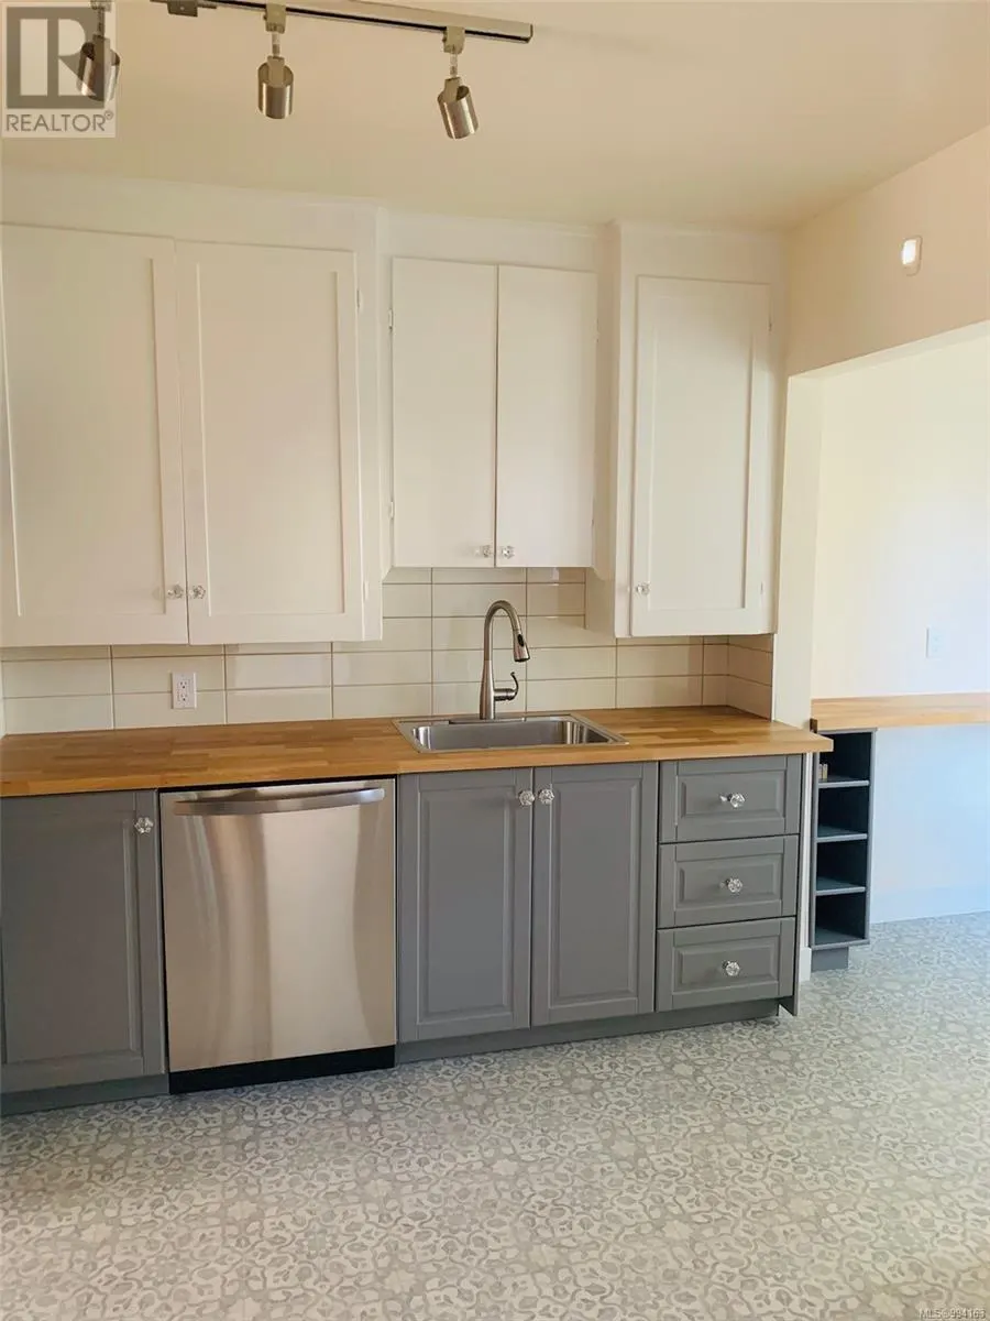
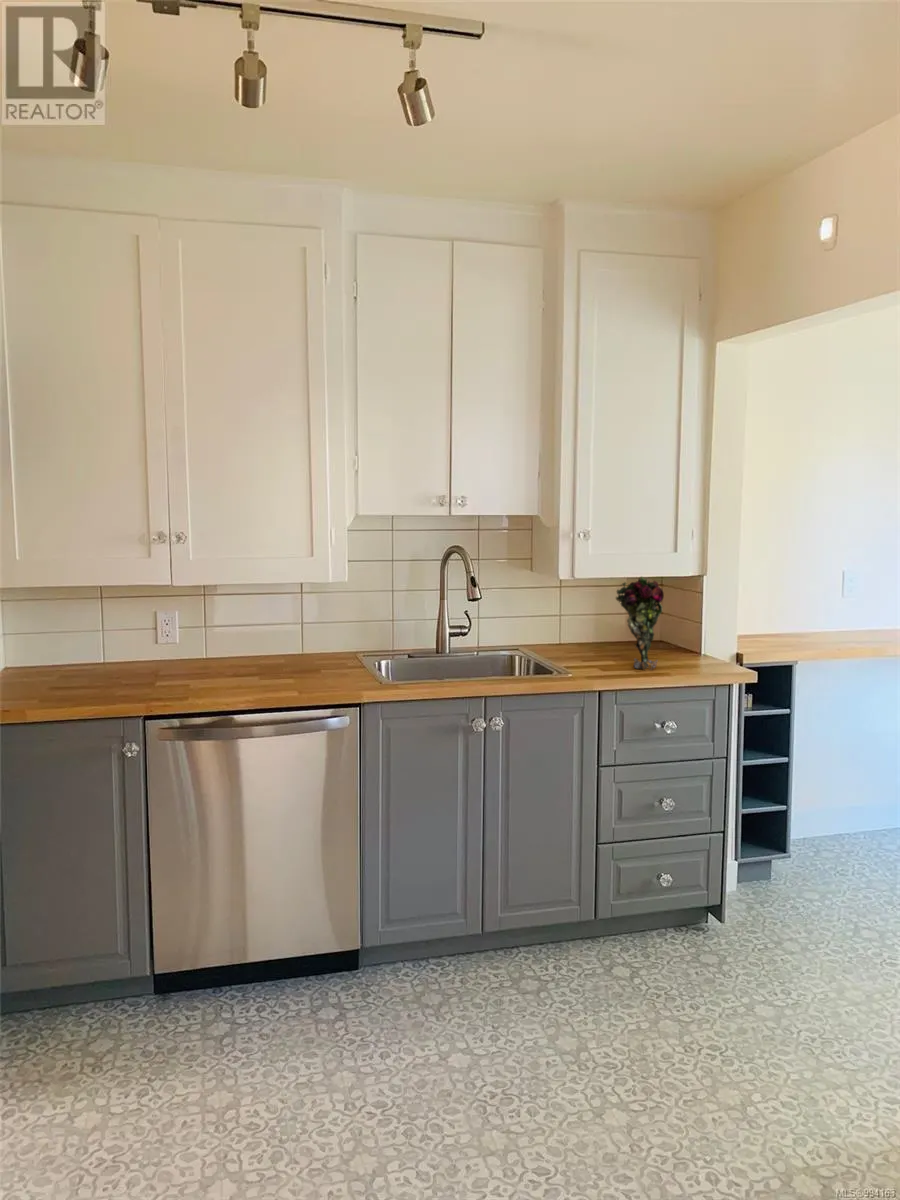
+ flower [615,575,665,671]
